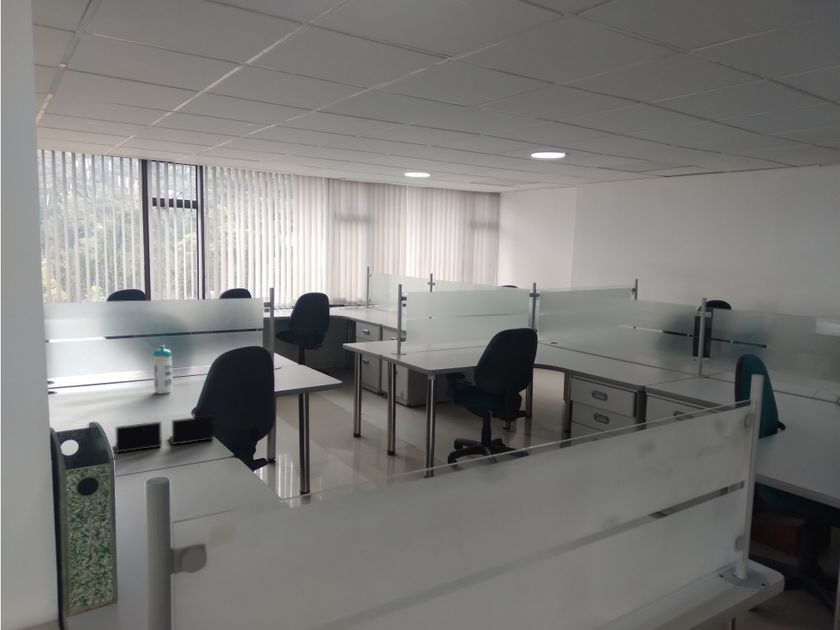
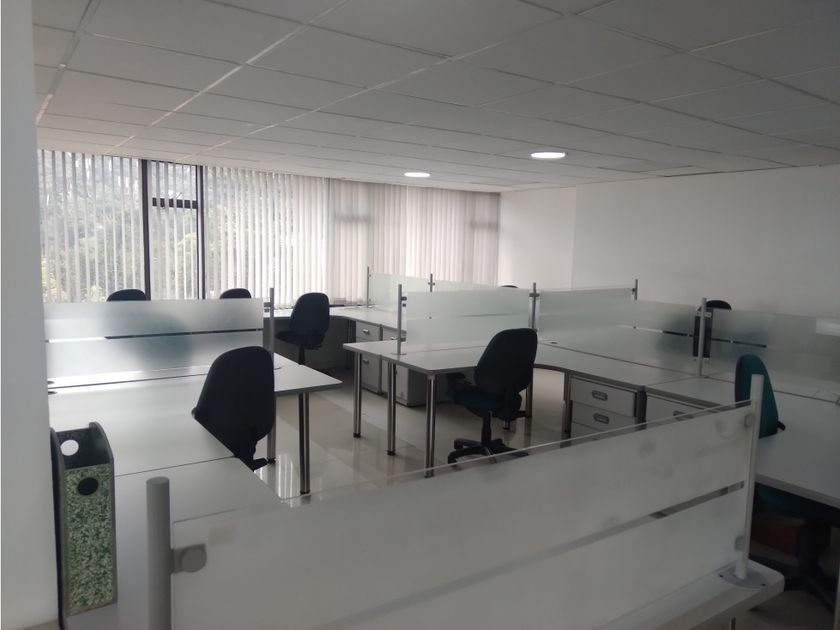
- water bottle [152,344,173,395]
- laptop [114,414,215,454]
